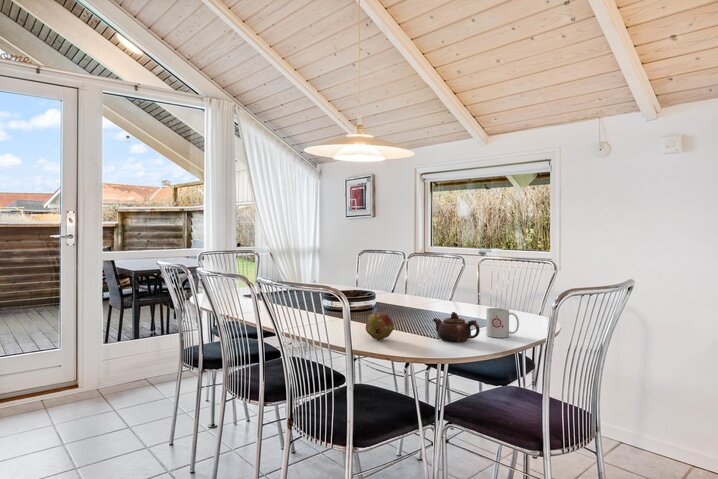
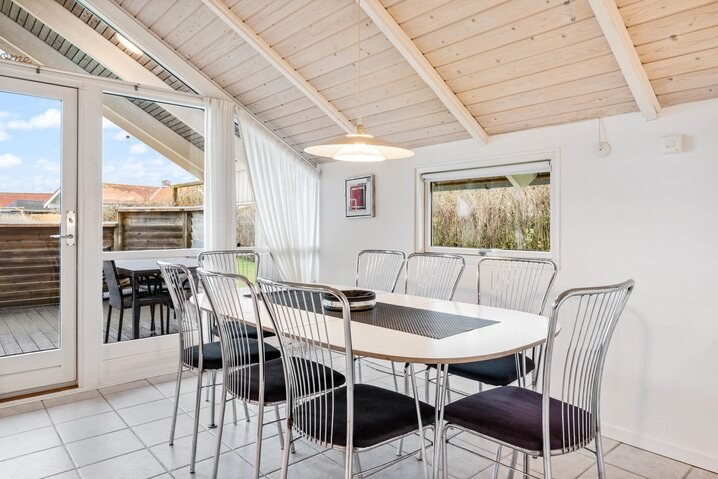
- teapot [432,311,481,344]
- mug [485,307,520,339]
- fruit [365,311,395,341]
